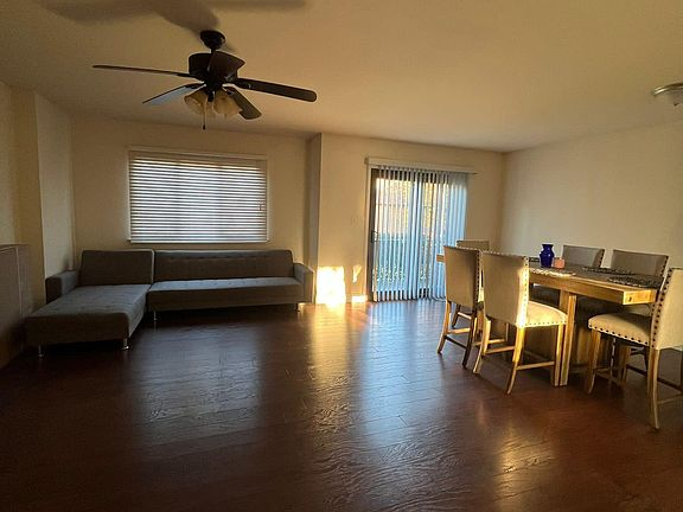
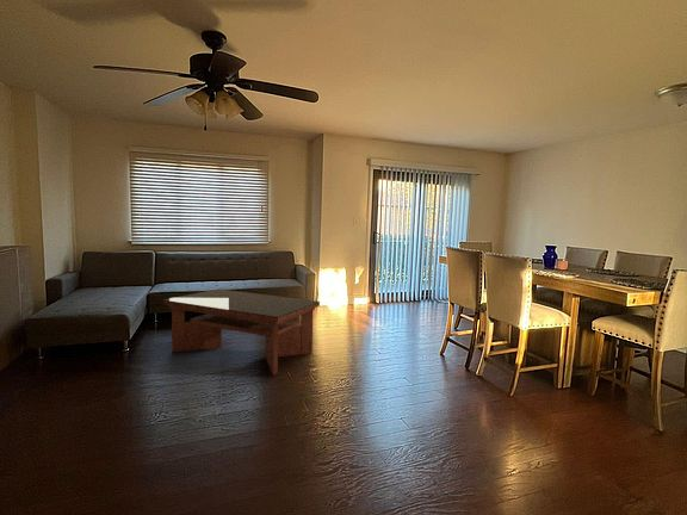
+ coffee table [162,288,321,377]
